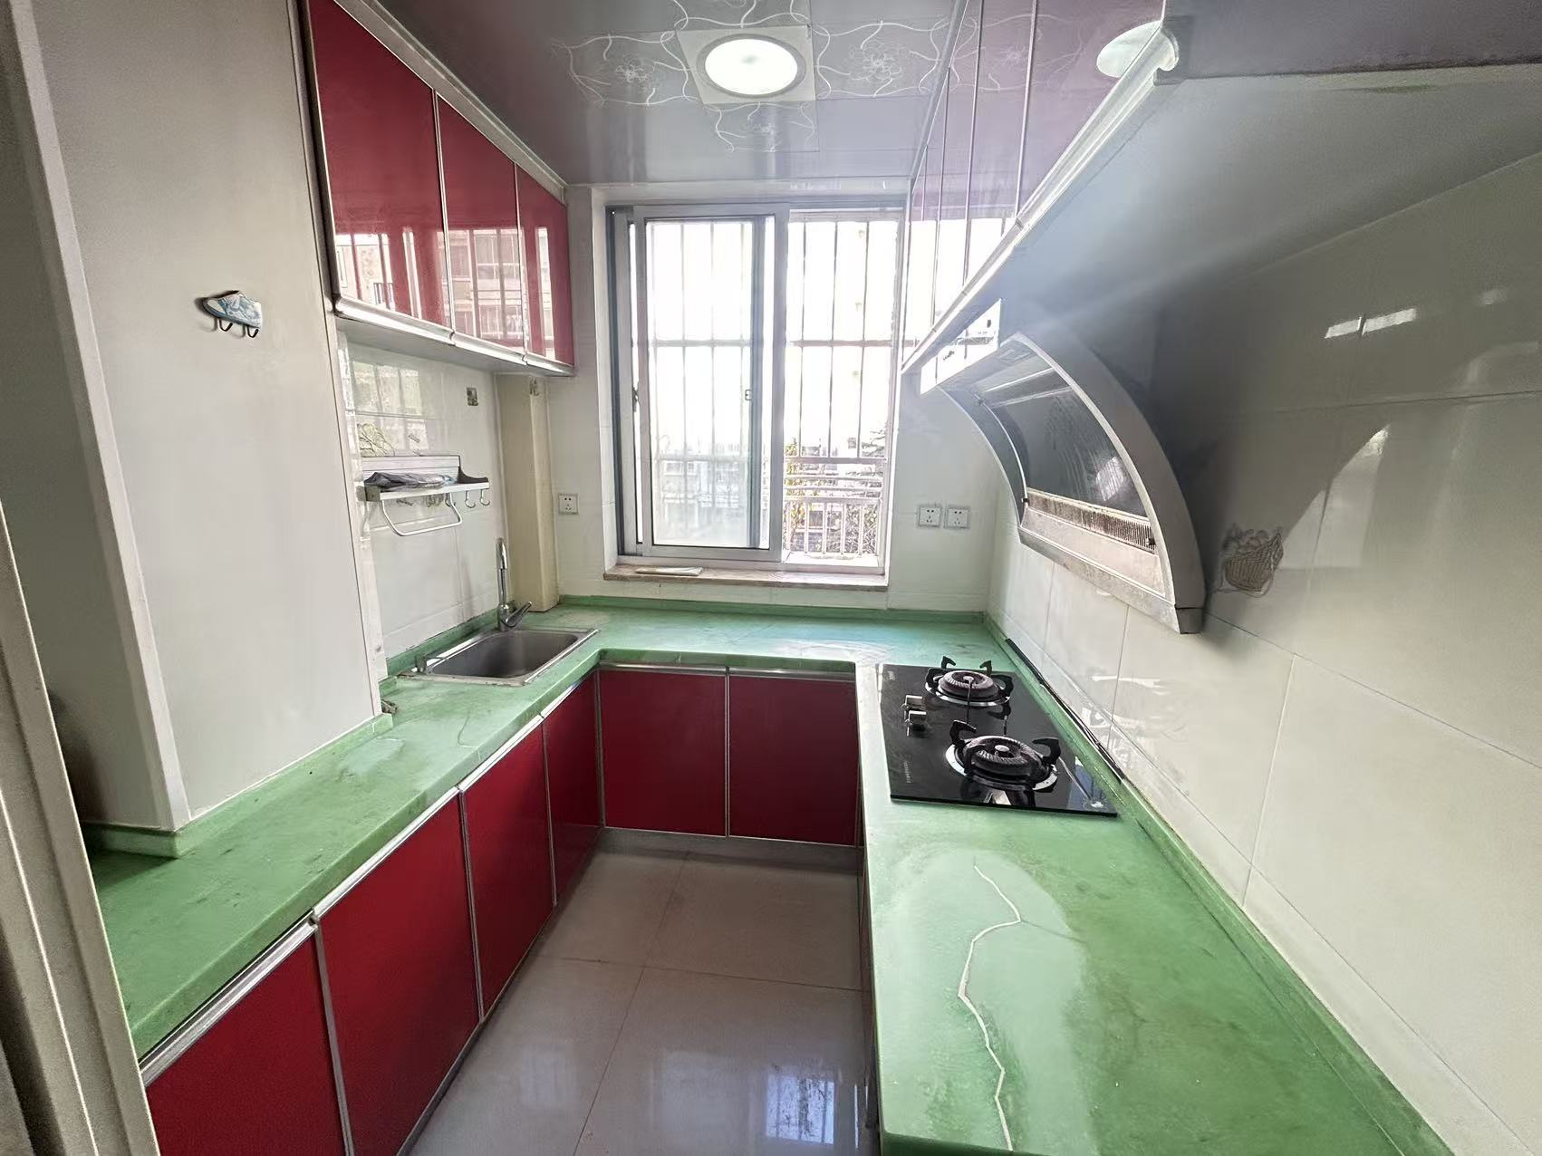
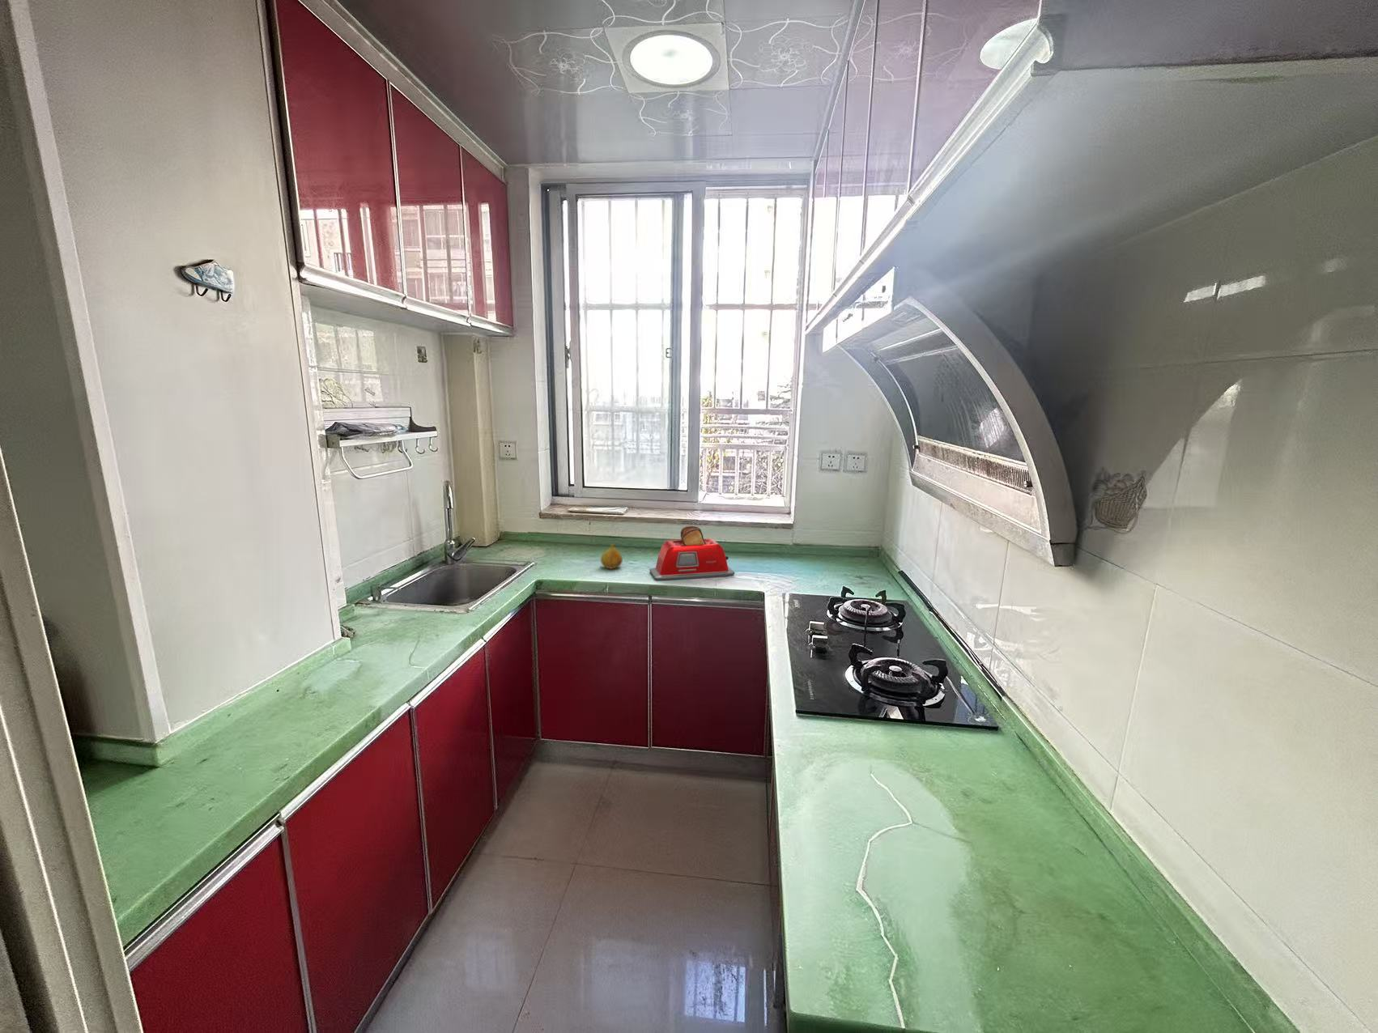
+ toaster [649,524,736,582]
+ fruit [600,544,624,570]
